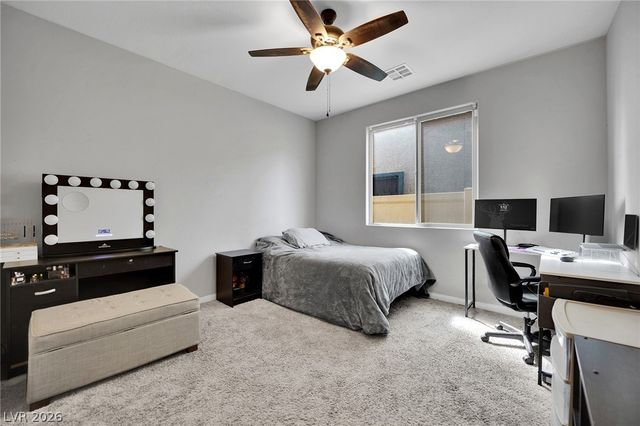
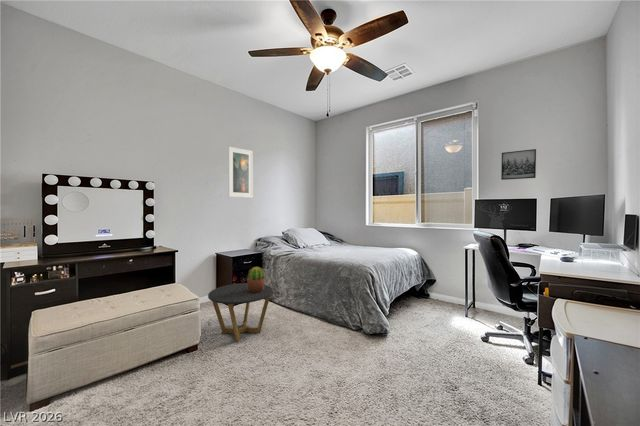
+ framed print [227,146,254,199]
+ wall art [500,148,537,181]
+ side table [207,282,274,343]
+ potted cactus [246,266,266,293]
